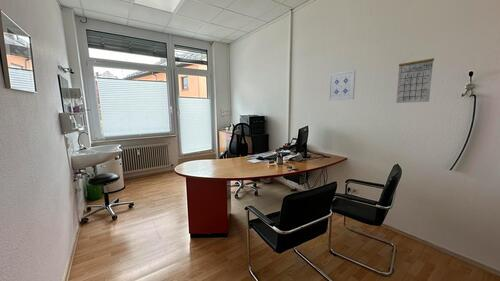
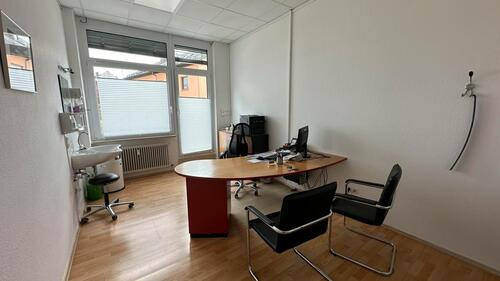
- wall art [328,69,357,101]
- calendar [395,54,435,104]
